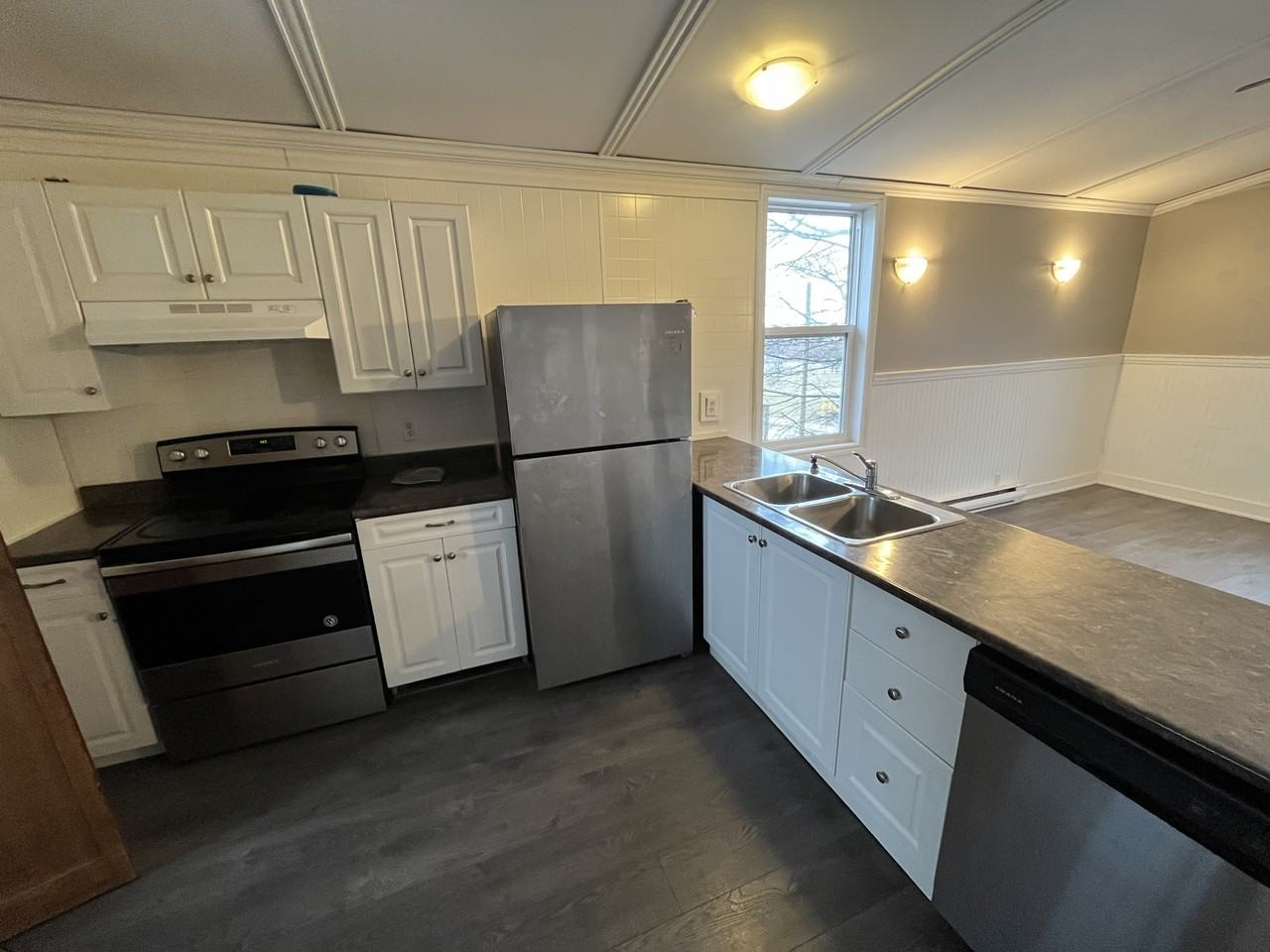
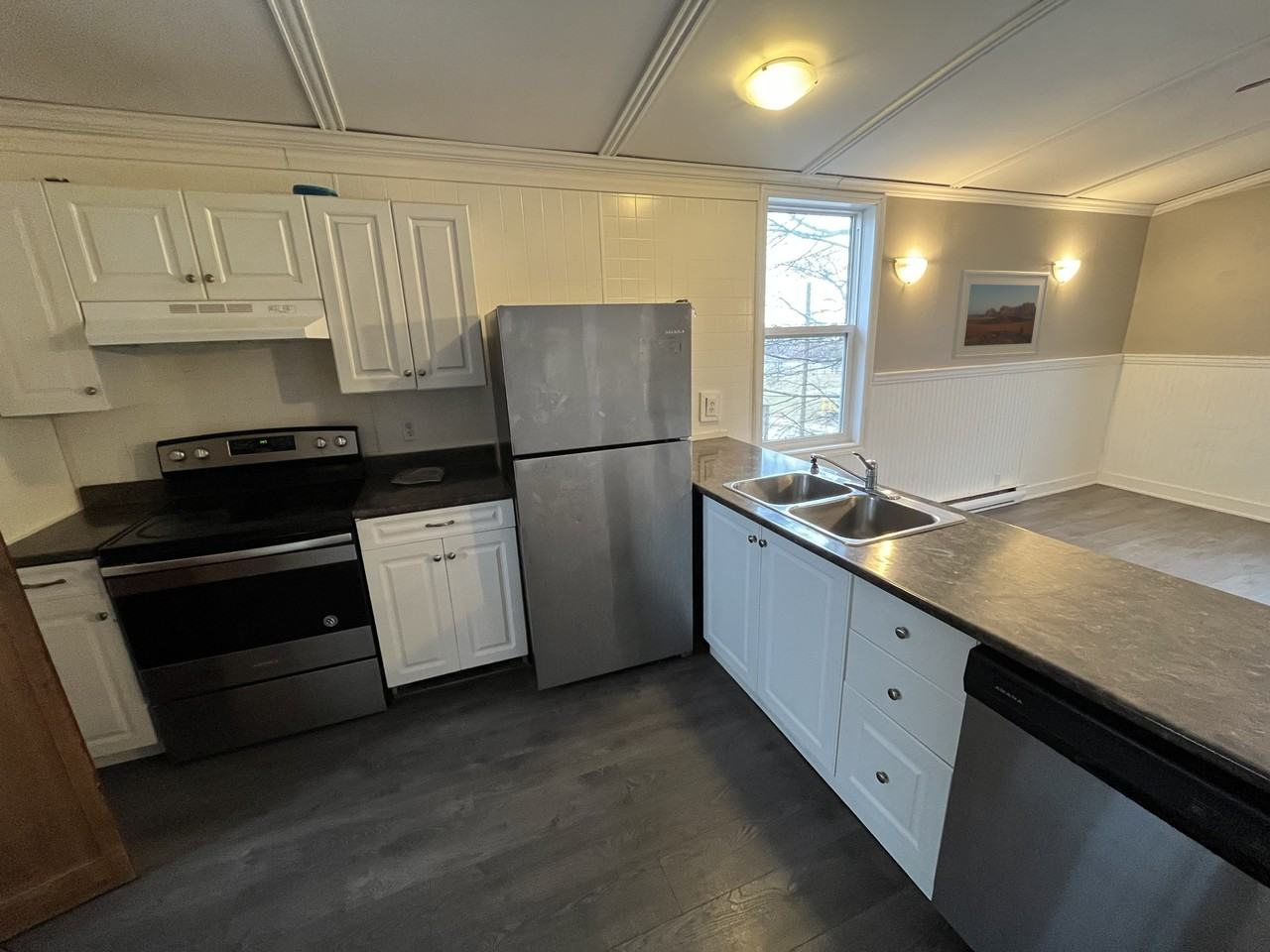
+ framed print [951,269,1052,361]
